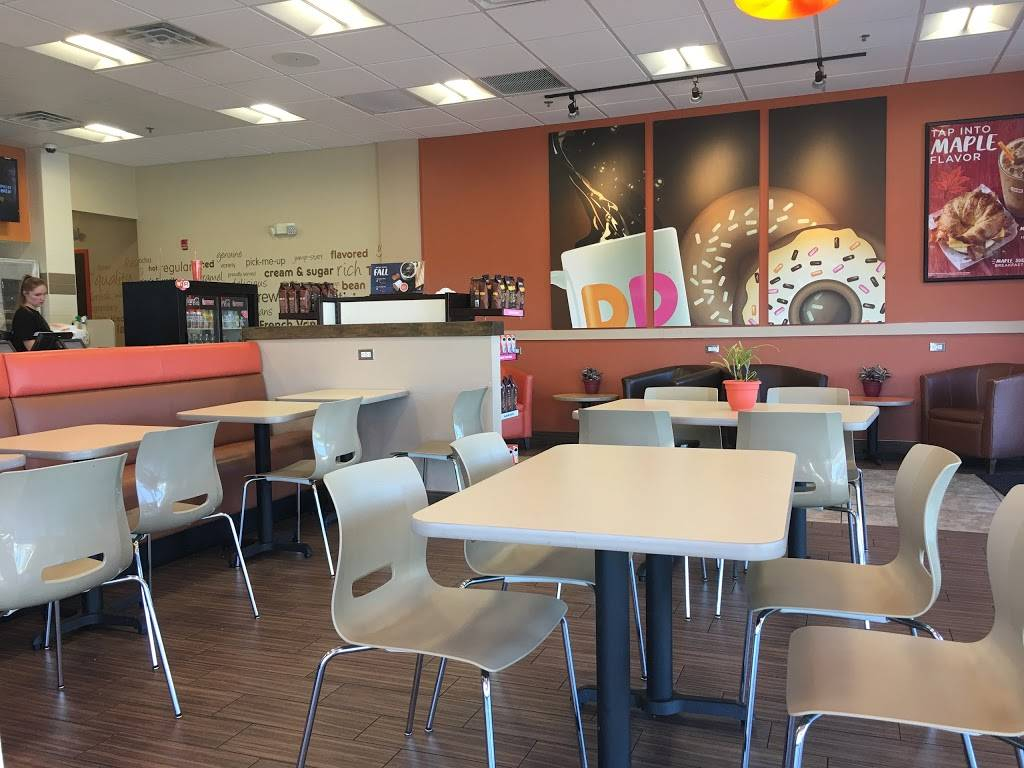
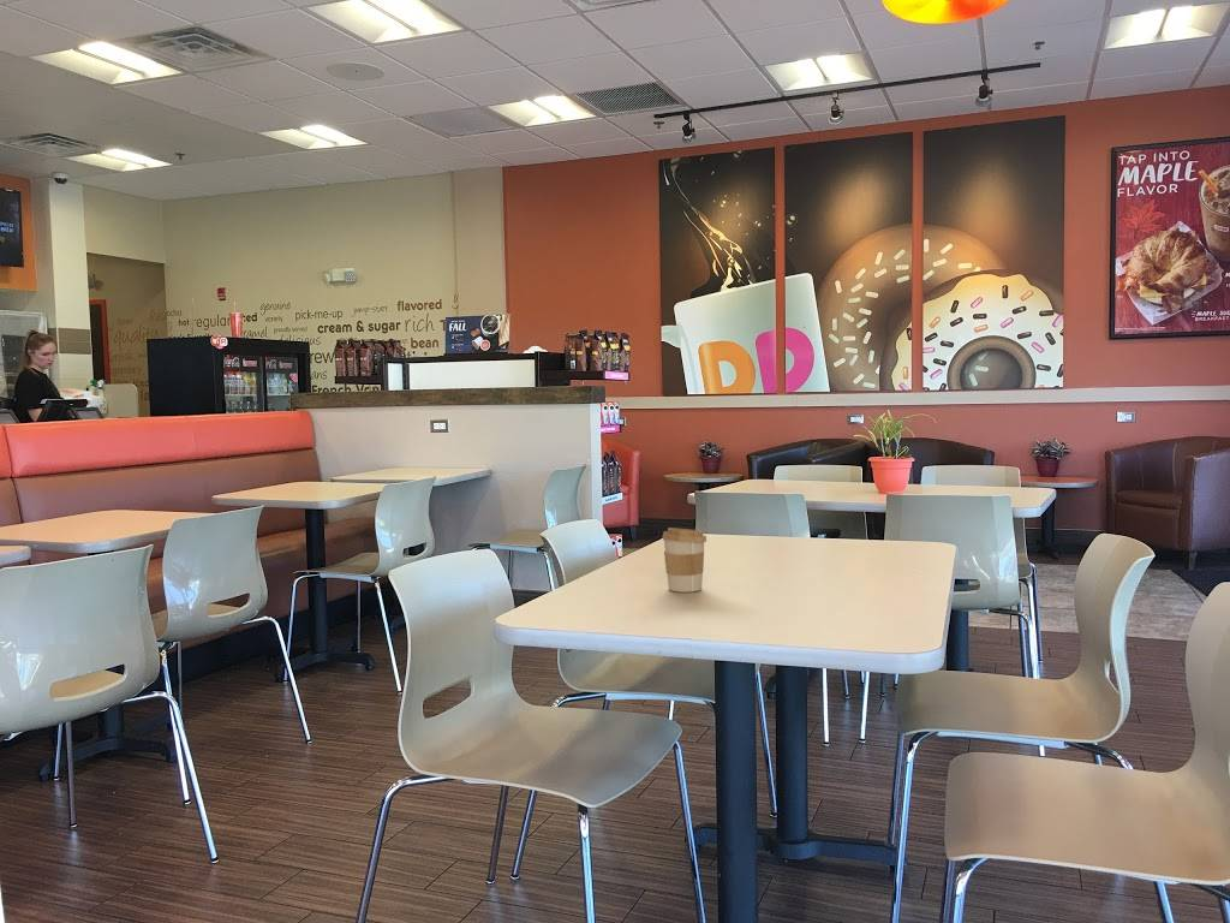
+ coffee cup [662,526,707,594]
